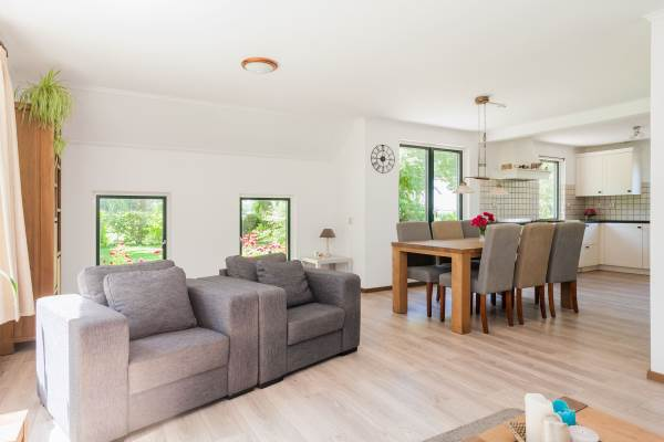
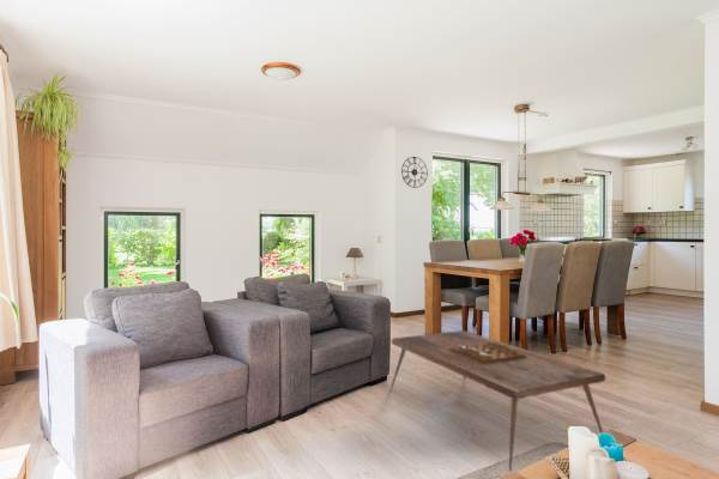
+ coffee table [388,329,606,473]
